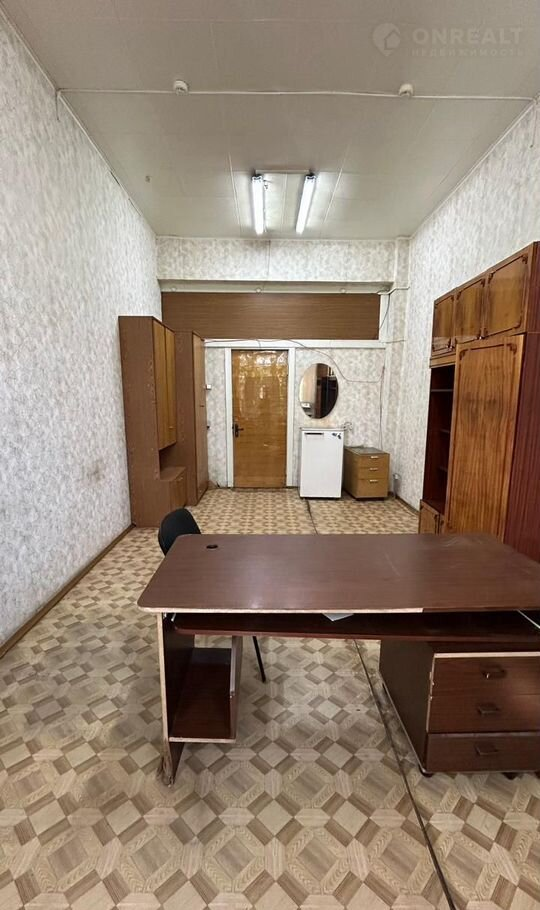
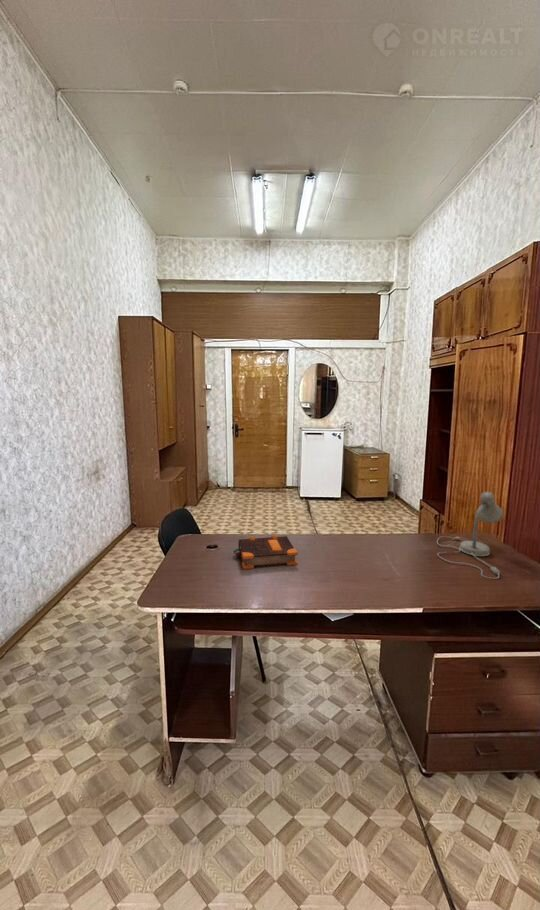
+ desk lamp [436,491,504,580]
+ bible [232,534,299,570]
